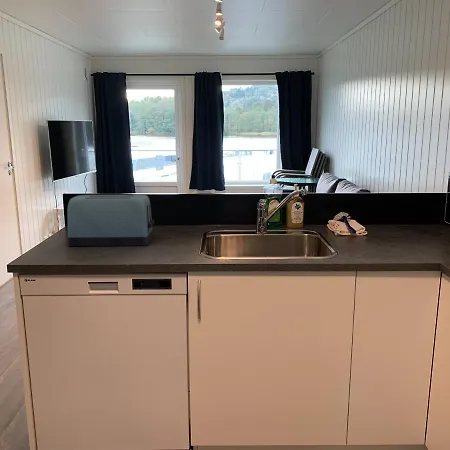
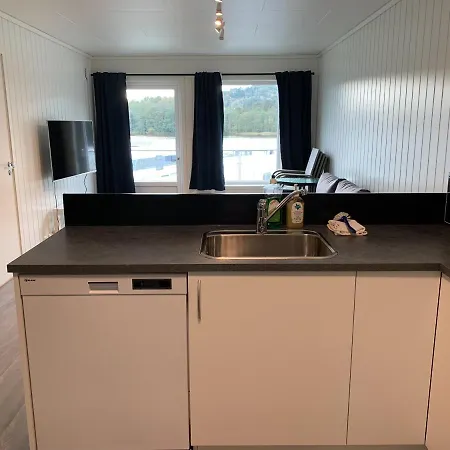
- toaster [66,194,155,247]
